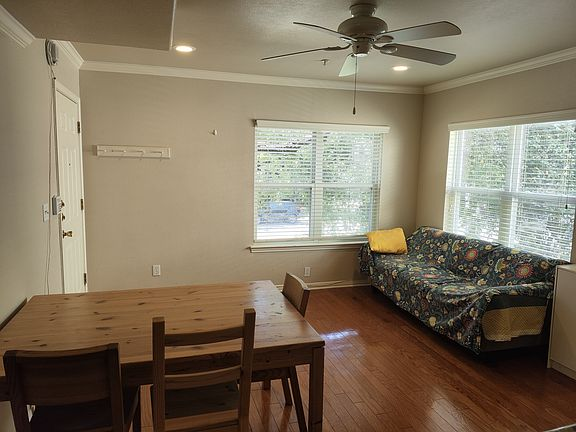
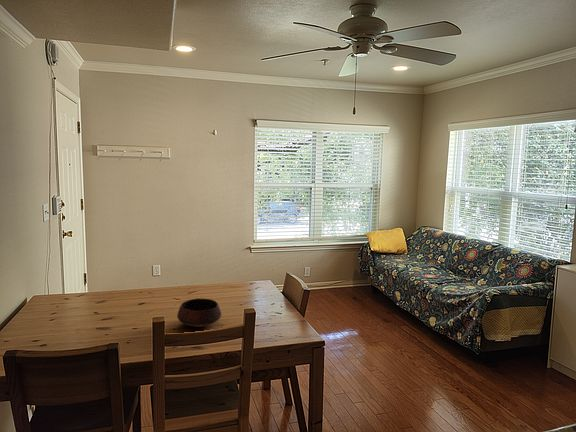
+ bowl [176,298,222,328]
